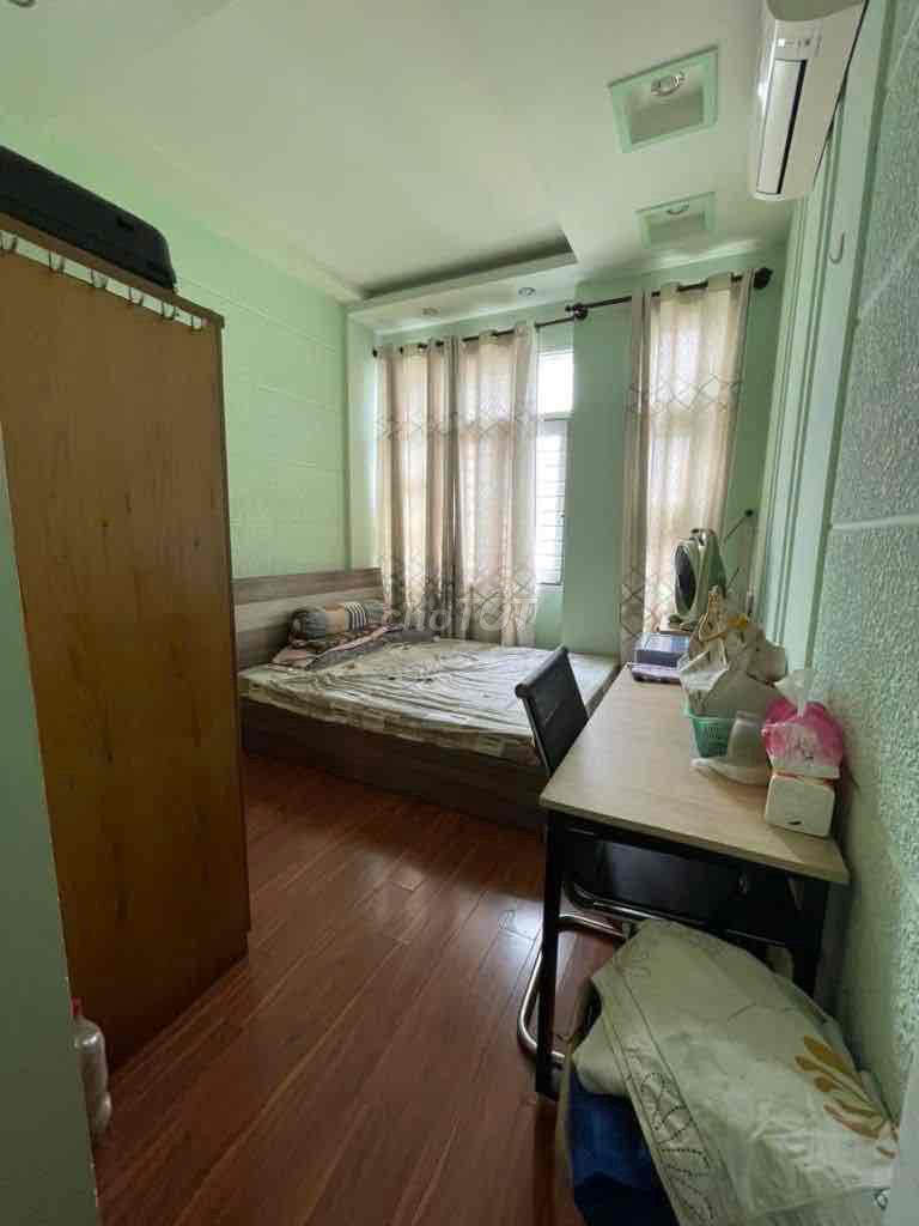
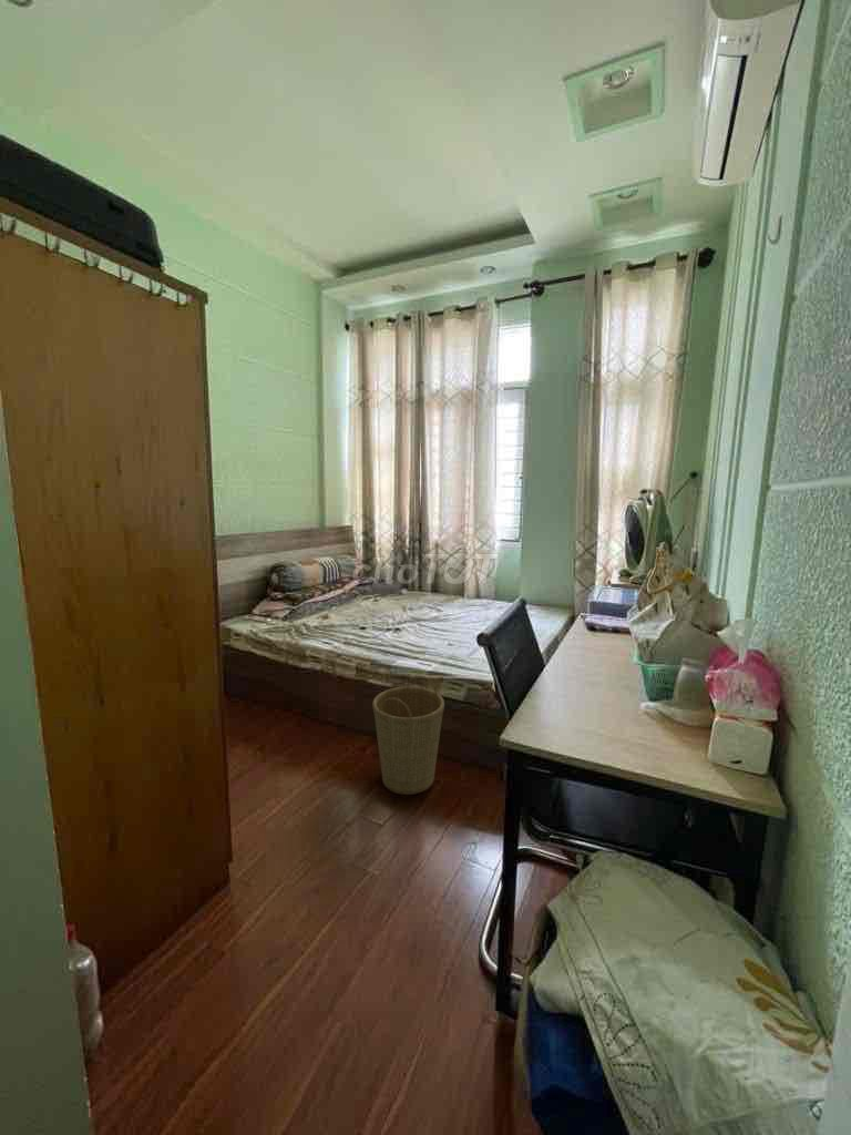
+ basket [371,675,445,796]
